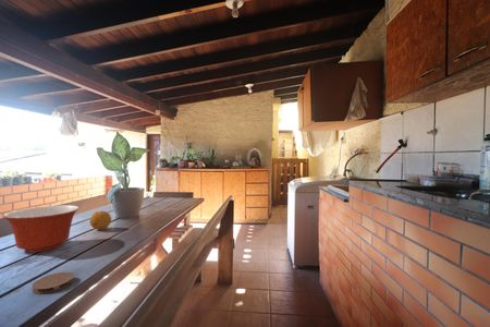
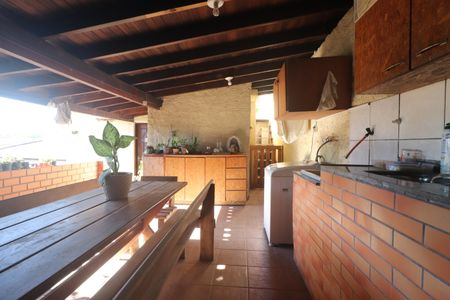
- fruit [89,210,112,231]
- coaster [30,271,75,295]
- mixing bowl [2,205,79,253]
